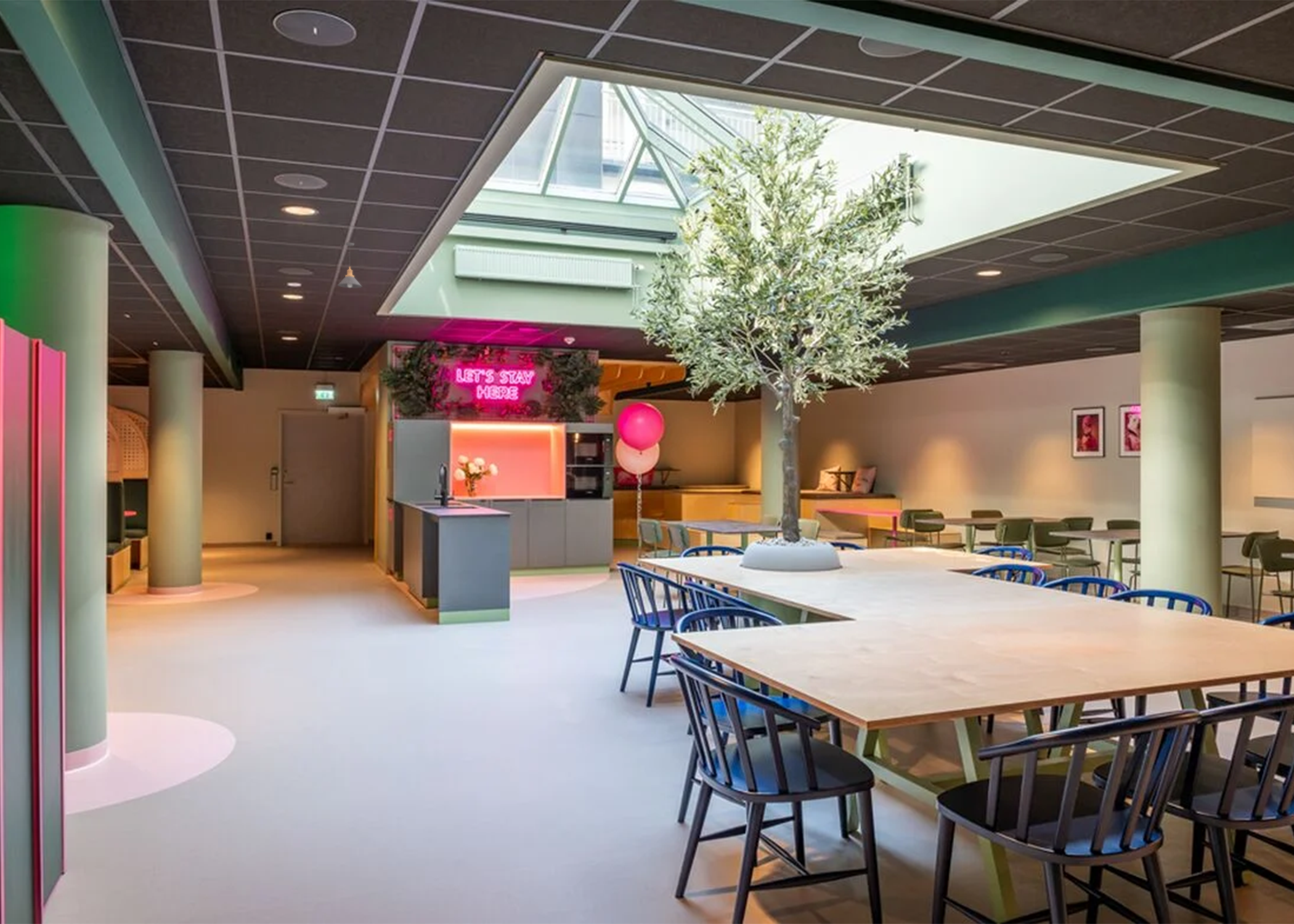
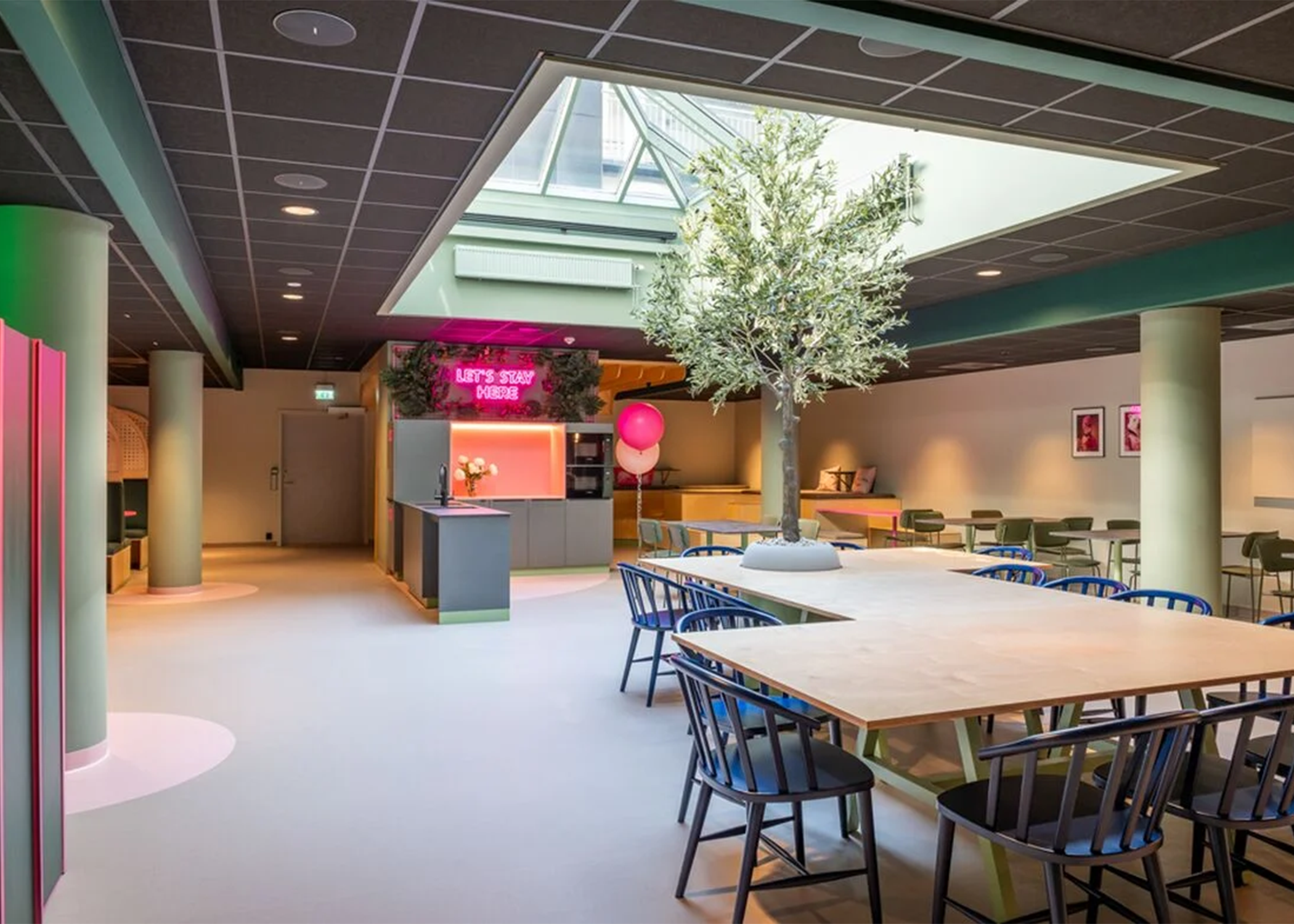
- pendant light [337,242,363,289]
